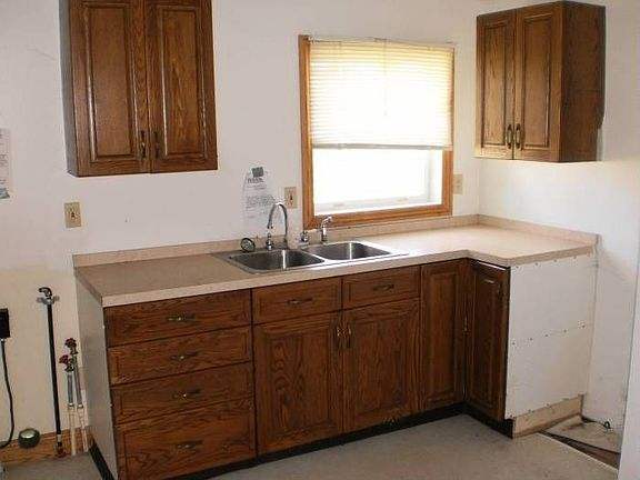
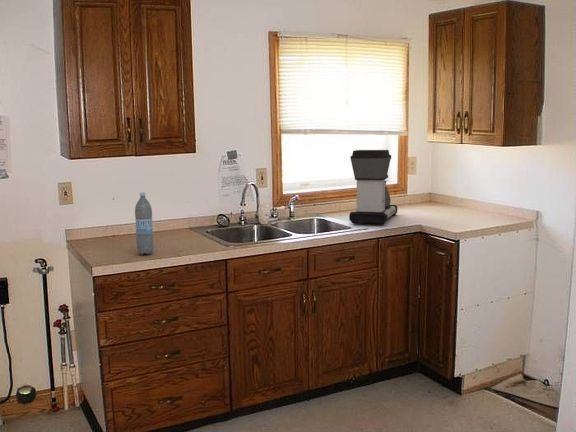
+ coffee maker [348,149,398,225]
+ water bottle [134,192,154,255]
